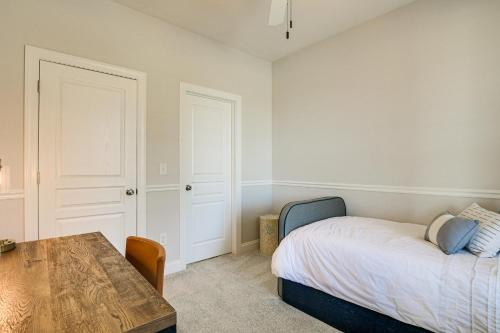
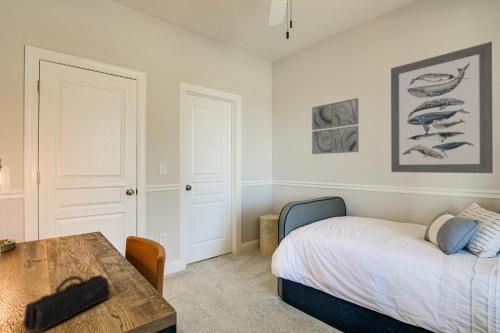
+ pencil case [22,274,111,333]
+ wall art [311,97,360,155]
+ wall art [390,41,494,174]
